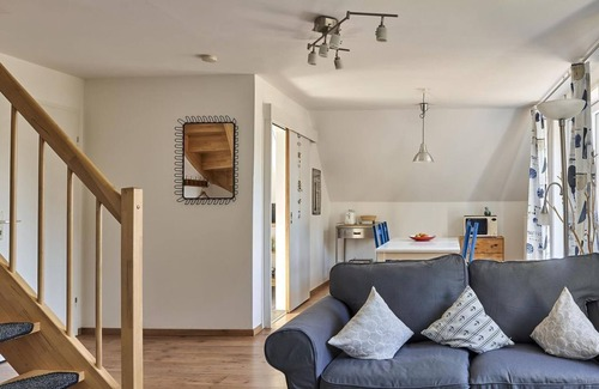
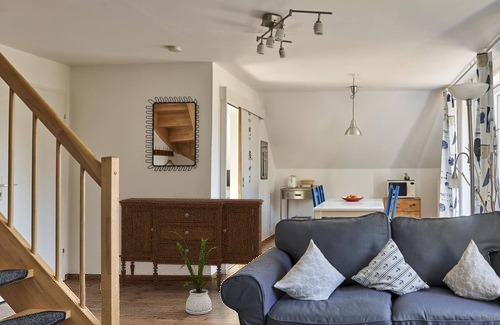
+ sideboard [118,197,265,293]
+ house plant [171,231,223,316]
